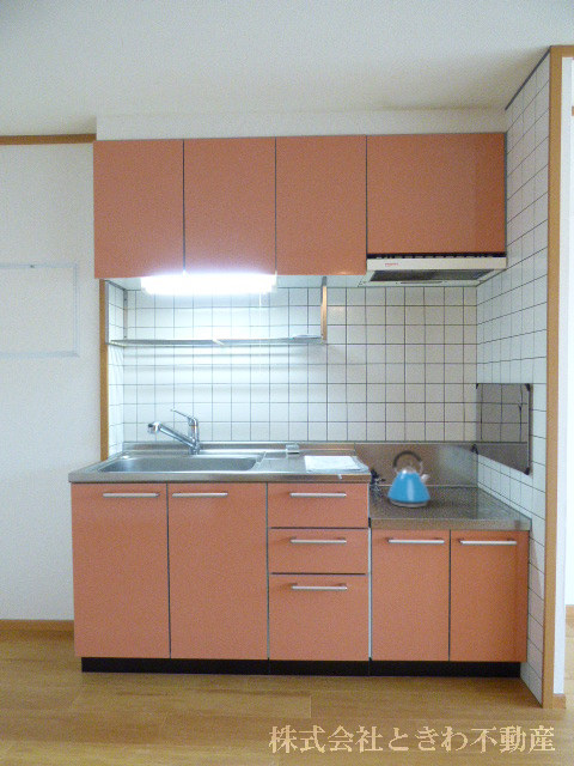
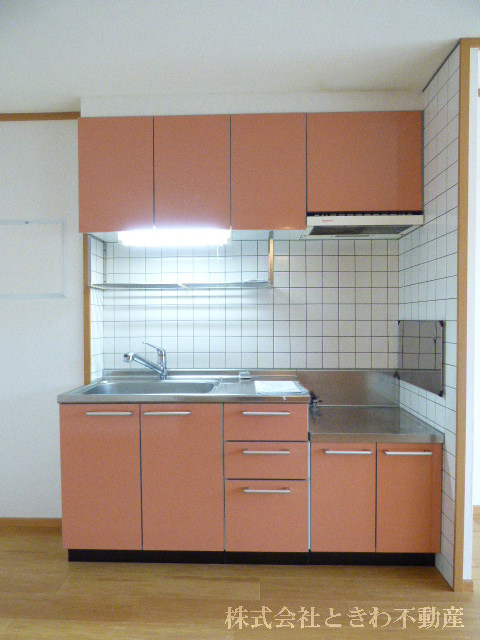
- kettle [384,449,432,509]
